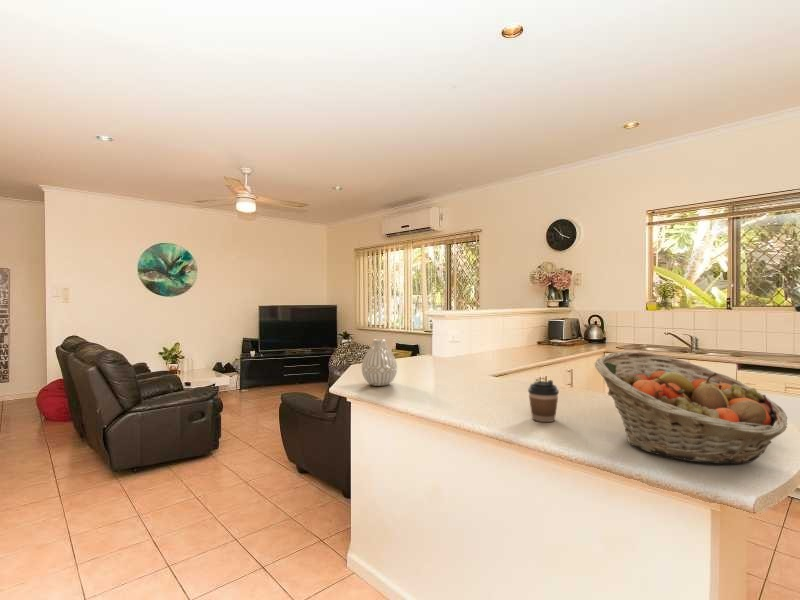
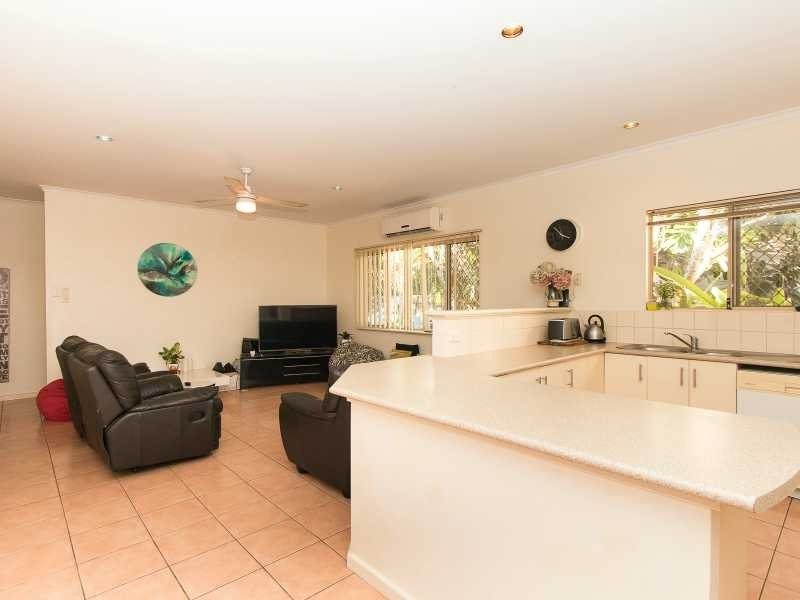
- fruit basket [594,351,788,465]
- vase [361,338,398,387]
- coffee cup [527,379,560,423]
